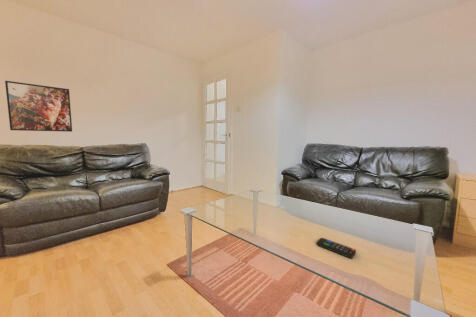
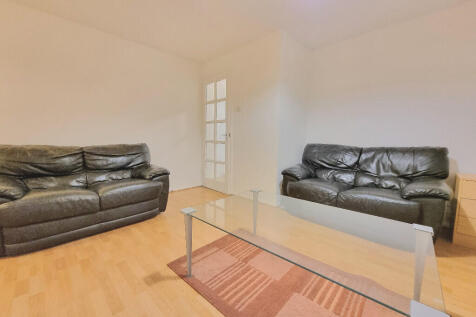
- remote control [316,237,357,260]
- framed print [4,80,73,133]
